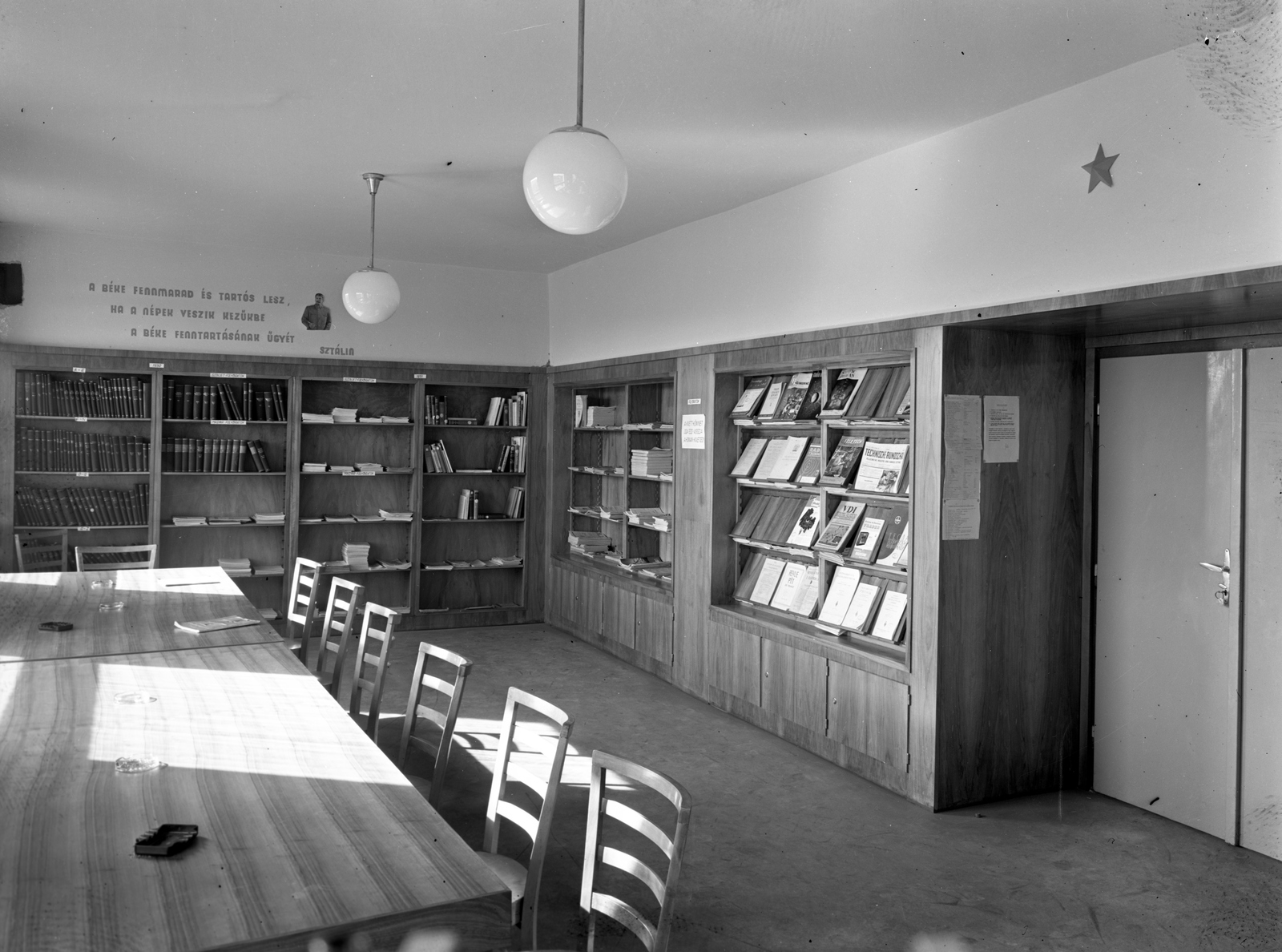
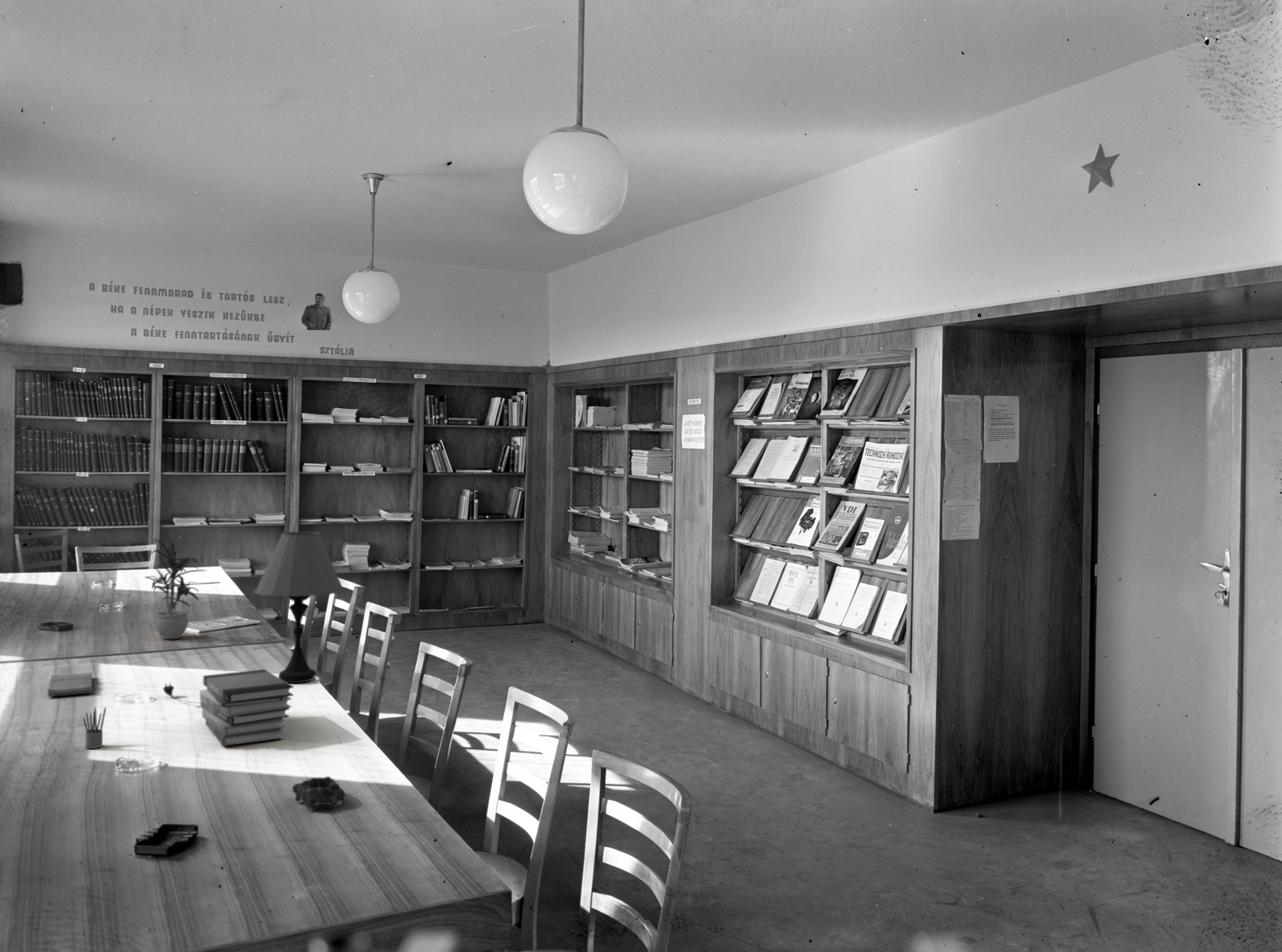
+ book stack [199,668,294,747]
+ table lamp [163,531,345,708]
+ diary [46,672,93,697]
+ potted plant [143,537,208,639]
+ pencil box [83,706,107,749]
+ ashtray [292,776,346,811]
